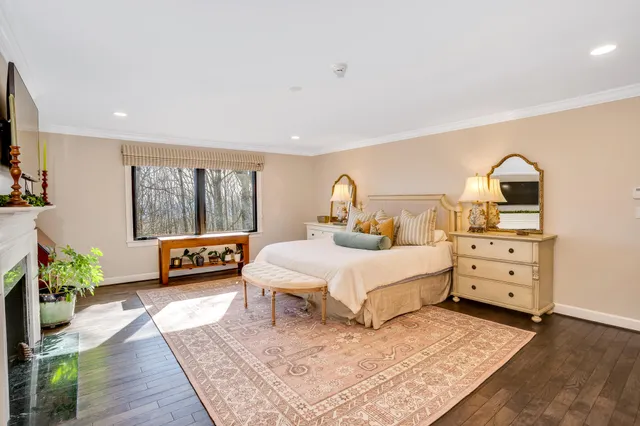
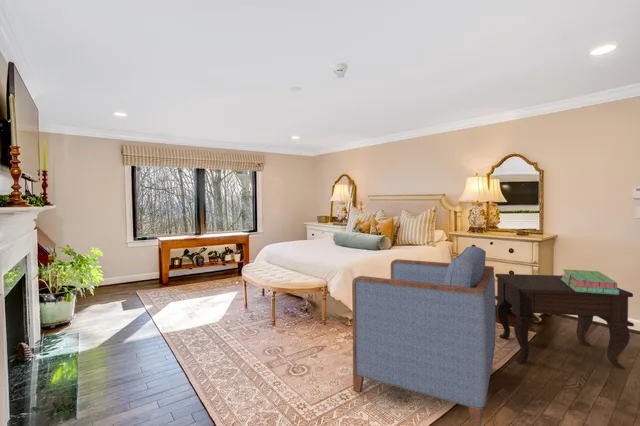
+ side table [494,273,635,371]
+ stack of books [560,268,619,295]
+ armchair [351,246,497,426]
